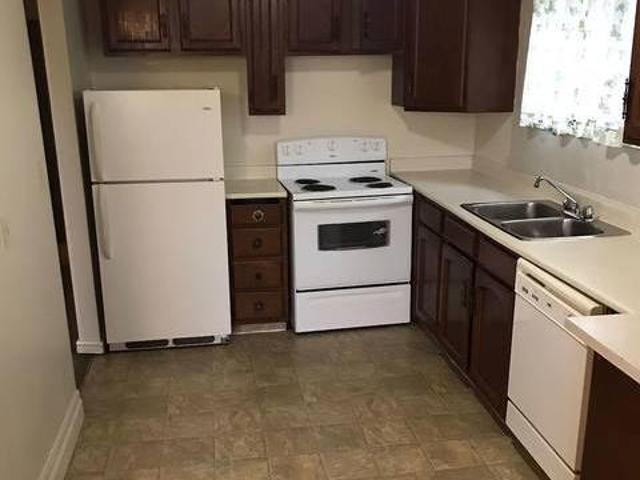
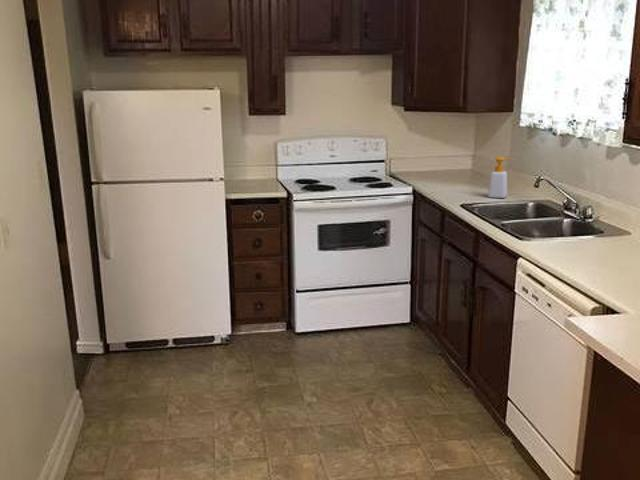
+ soap bottle [487,156,518,199]
